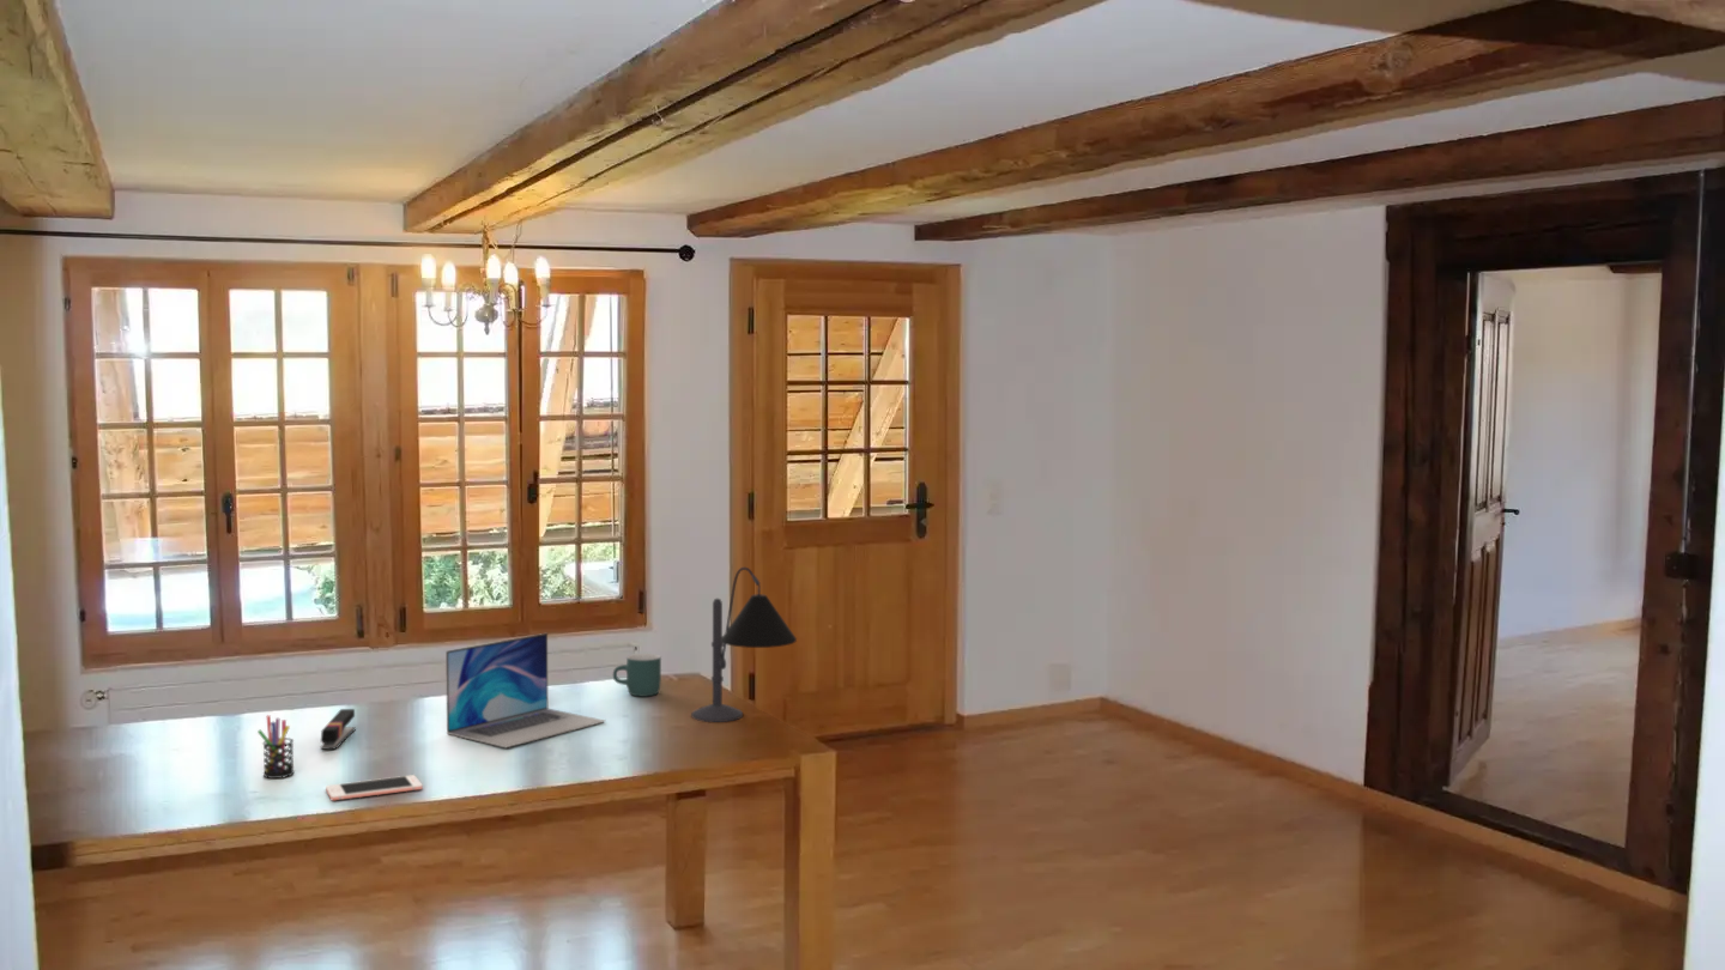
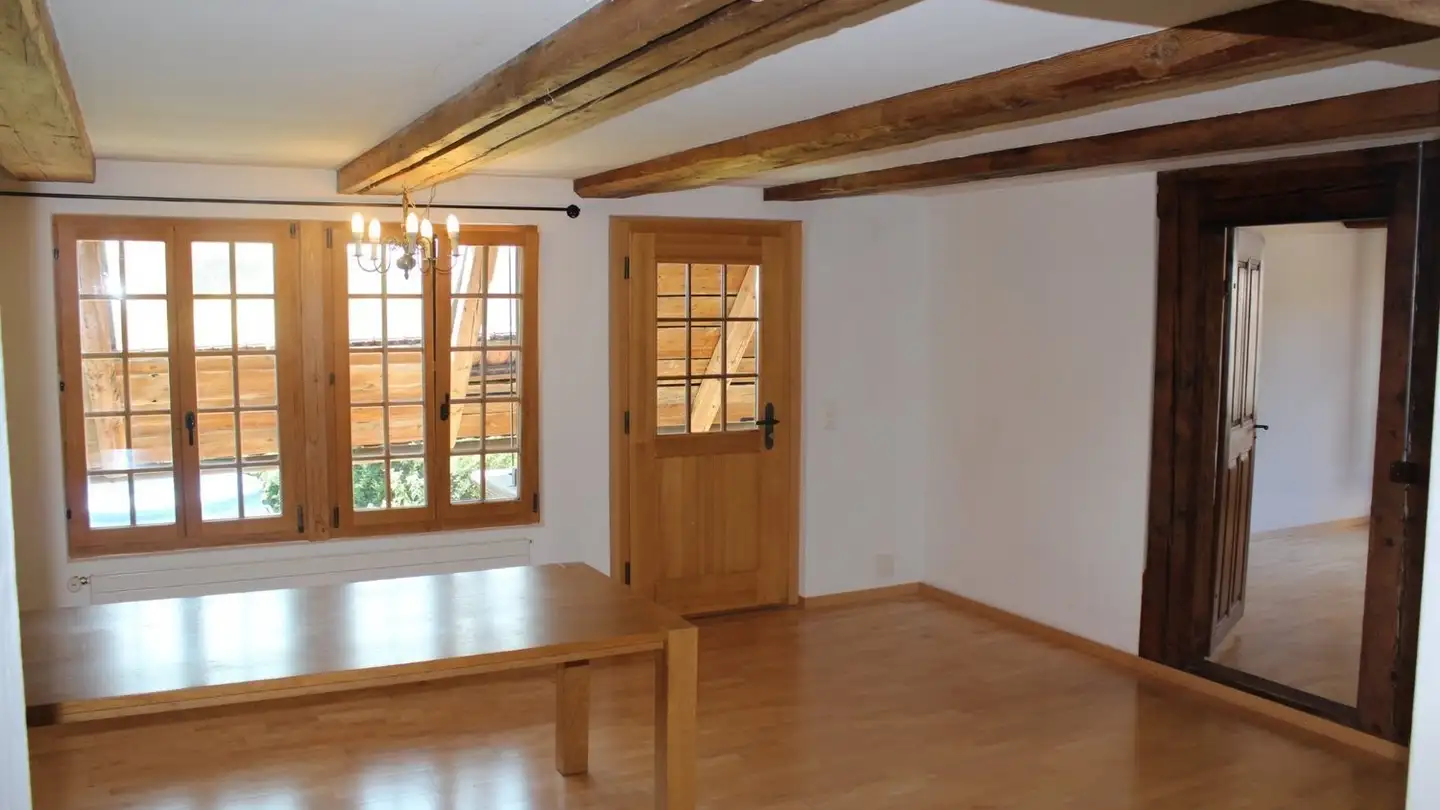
- desk lamp [690,566,798,723]
- mug [612,653,662,697]
- cell phone [325,774,424,801]
- pen holder [256,714,295,780]
- laptop [444,632,606,748]
- stapler [319,708,357,751]
